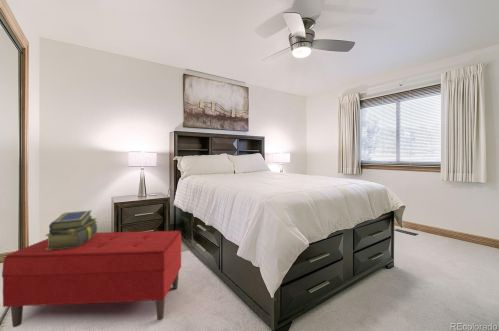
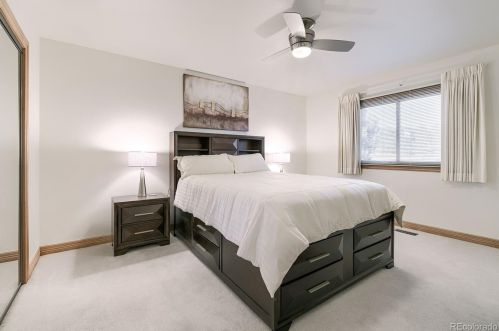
- stack of books [44,209,99,250]
- bench [1,230,182,328]
